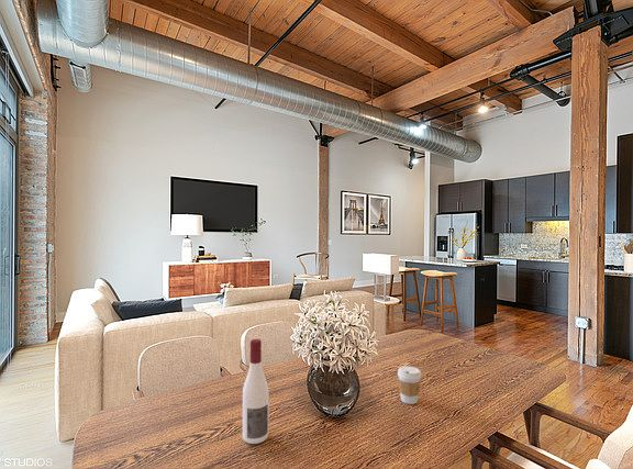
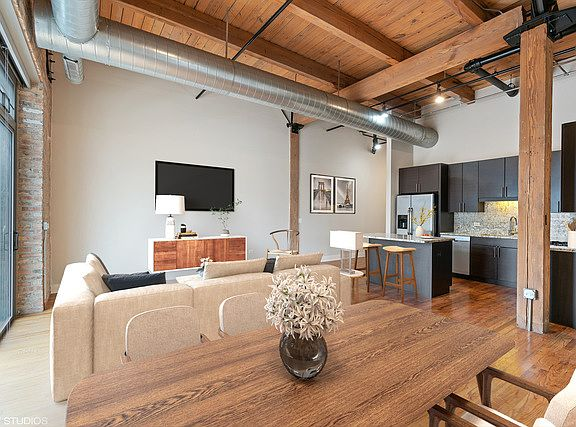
- alcohol [242,338,269,445]
- coffee cup [397,366,423,405]
